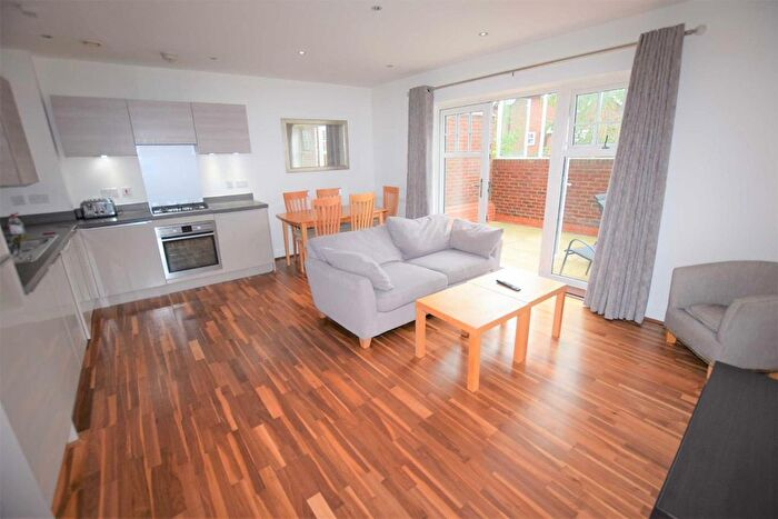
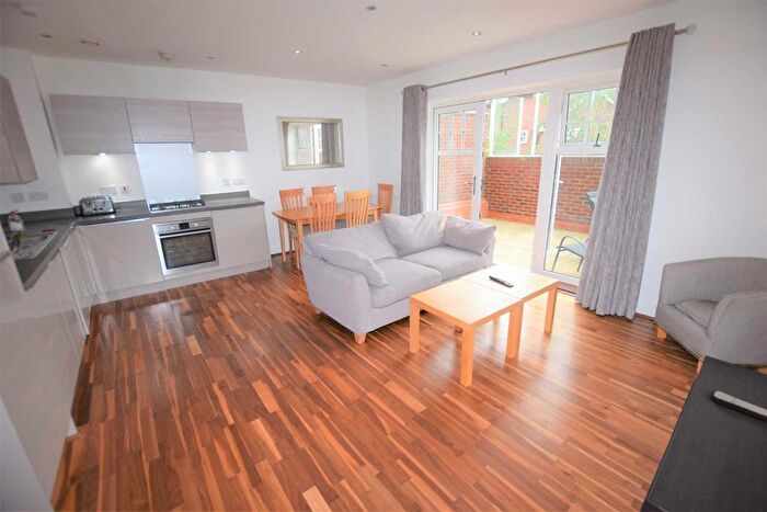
+ remote control [709,389,767,422]
